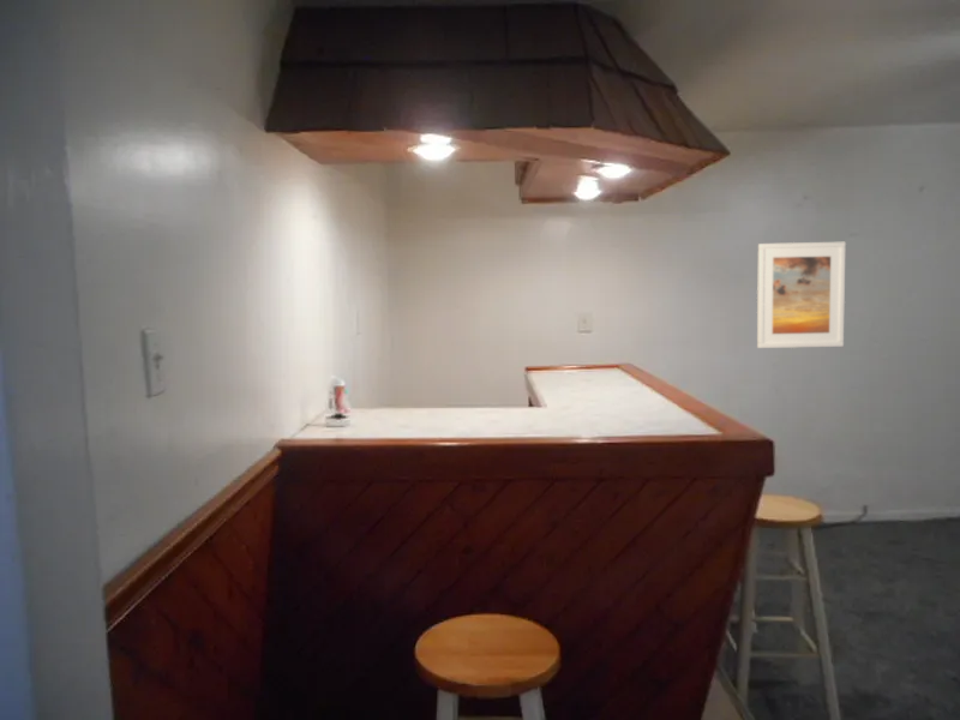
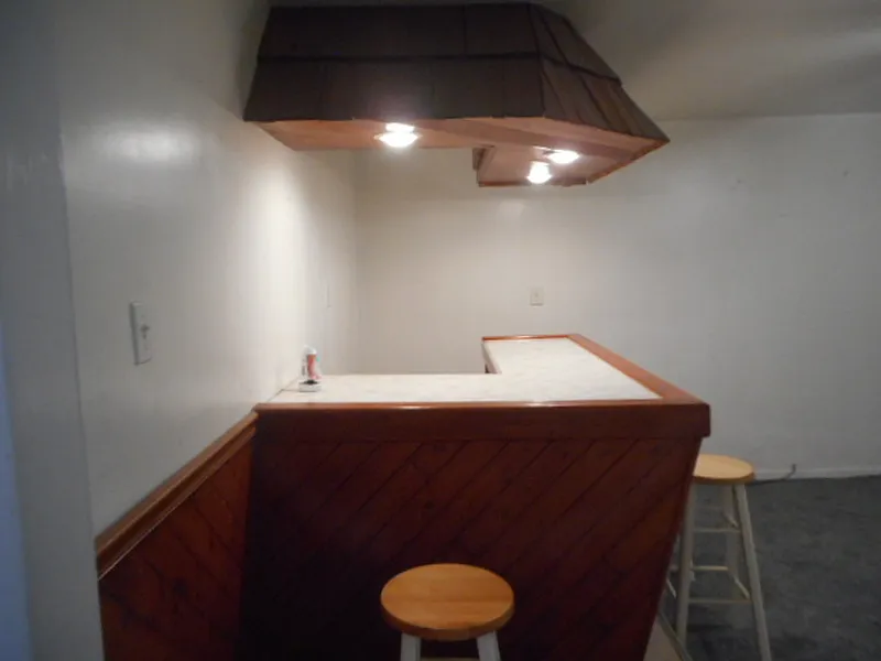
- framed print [756,241,847,349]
